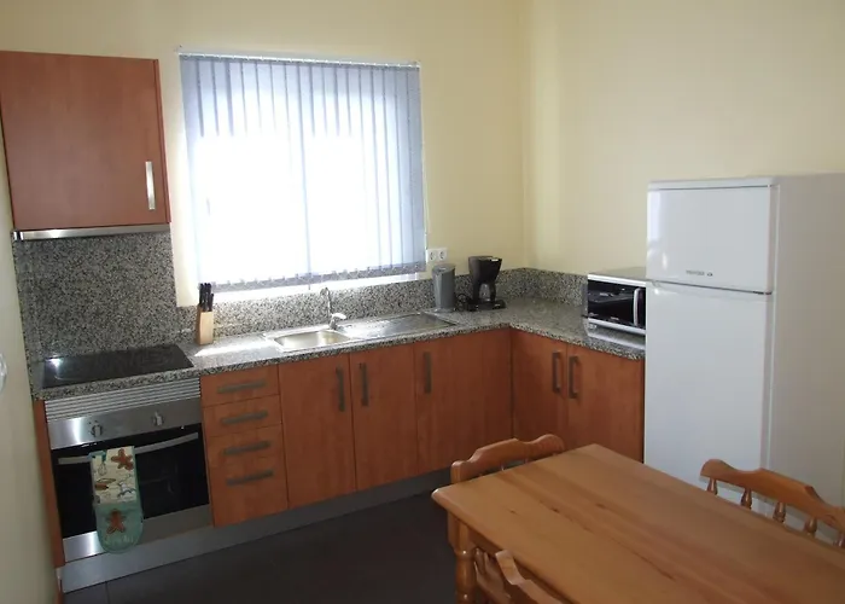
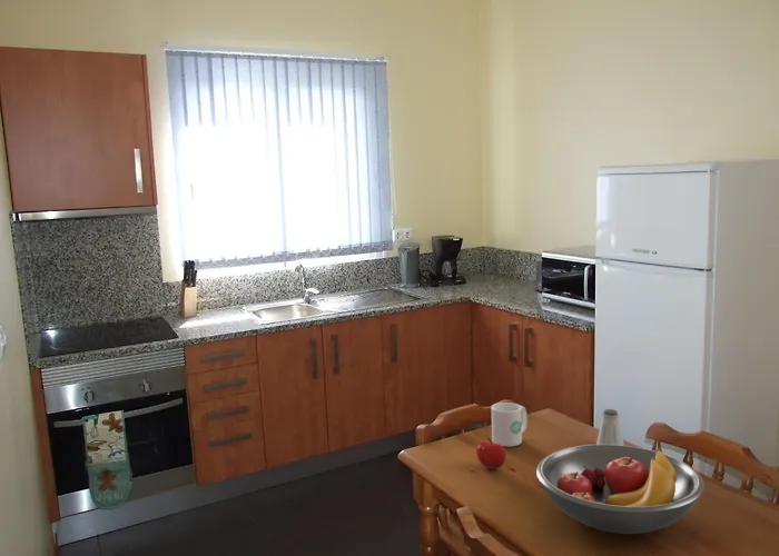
+ apple [475,436,507,470]
+ mug [491,401,529,447]
+ fruit bowl [535,444,706,535]
+ saltshaker [595,408,625,446]
